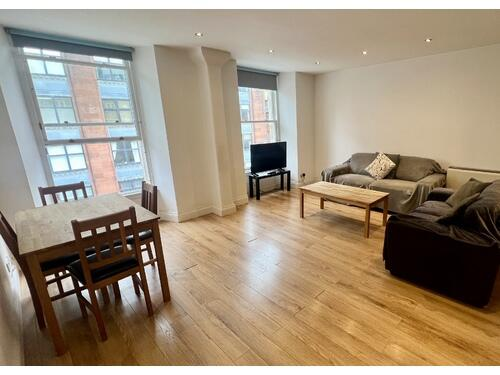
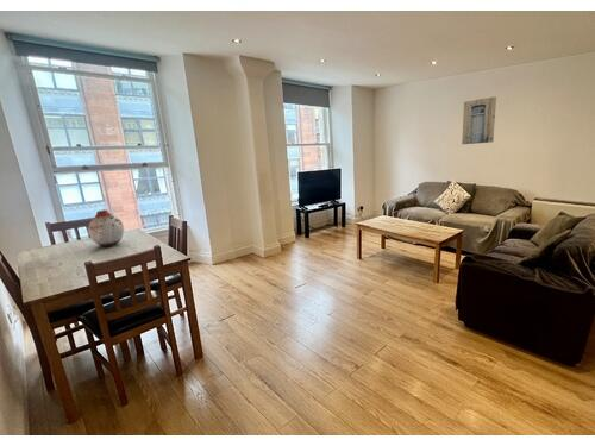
+ vase [87,208,125,249]
+ wall art [461,95,497,145]
